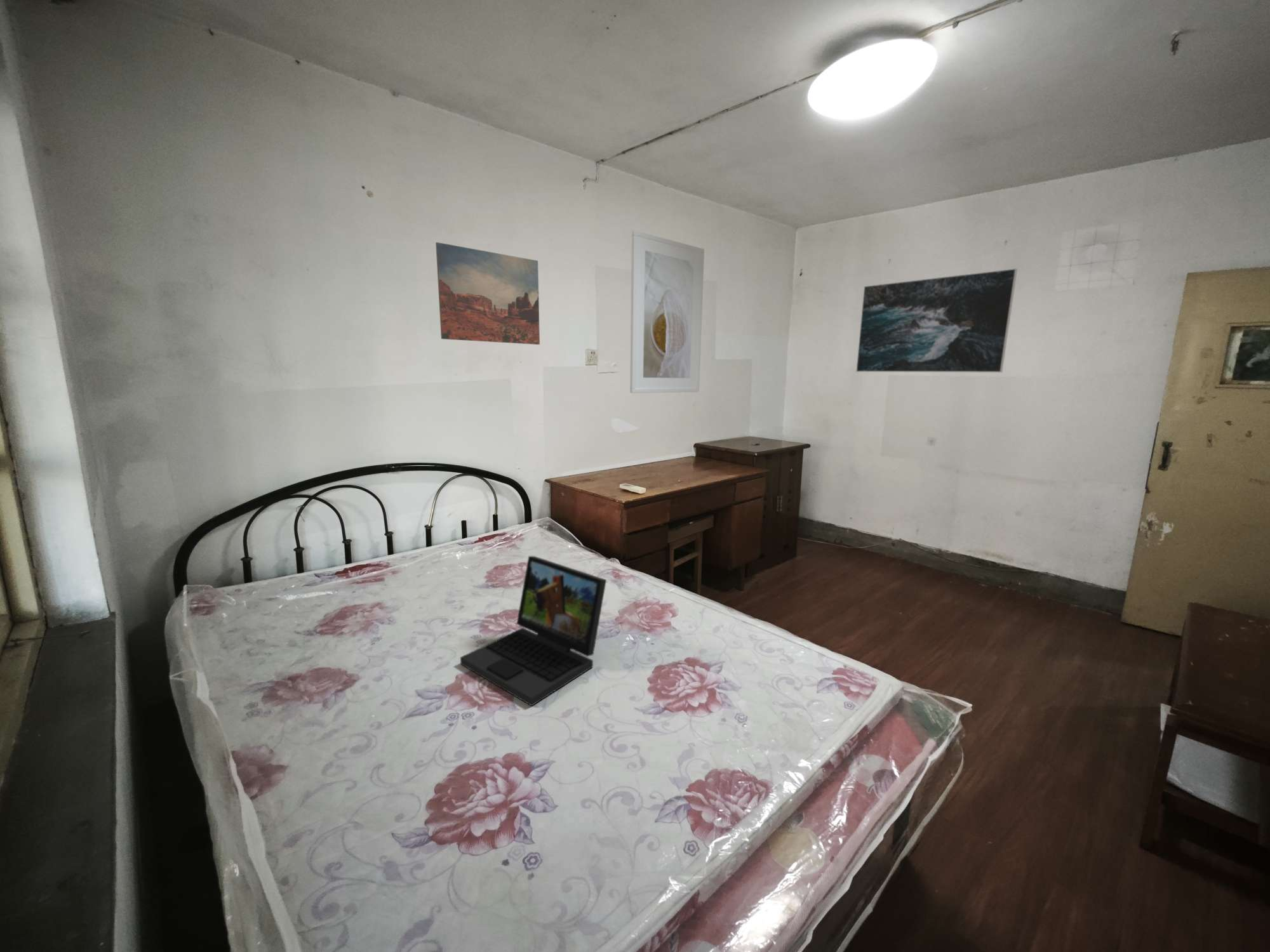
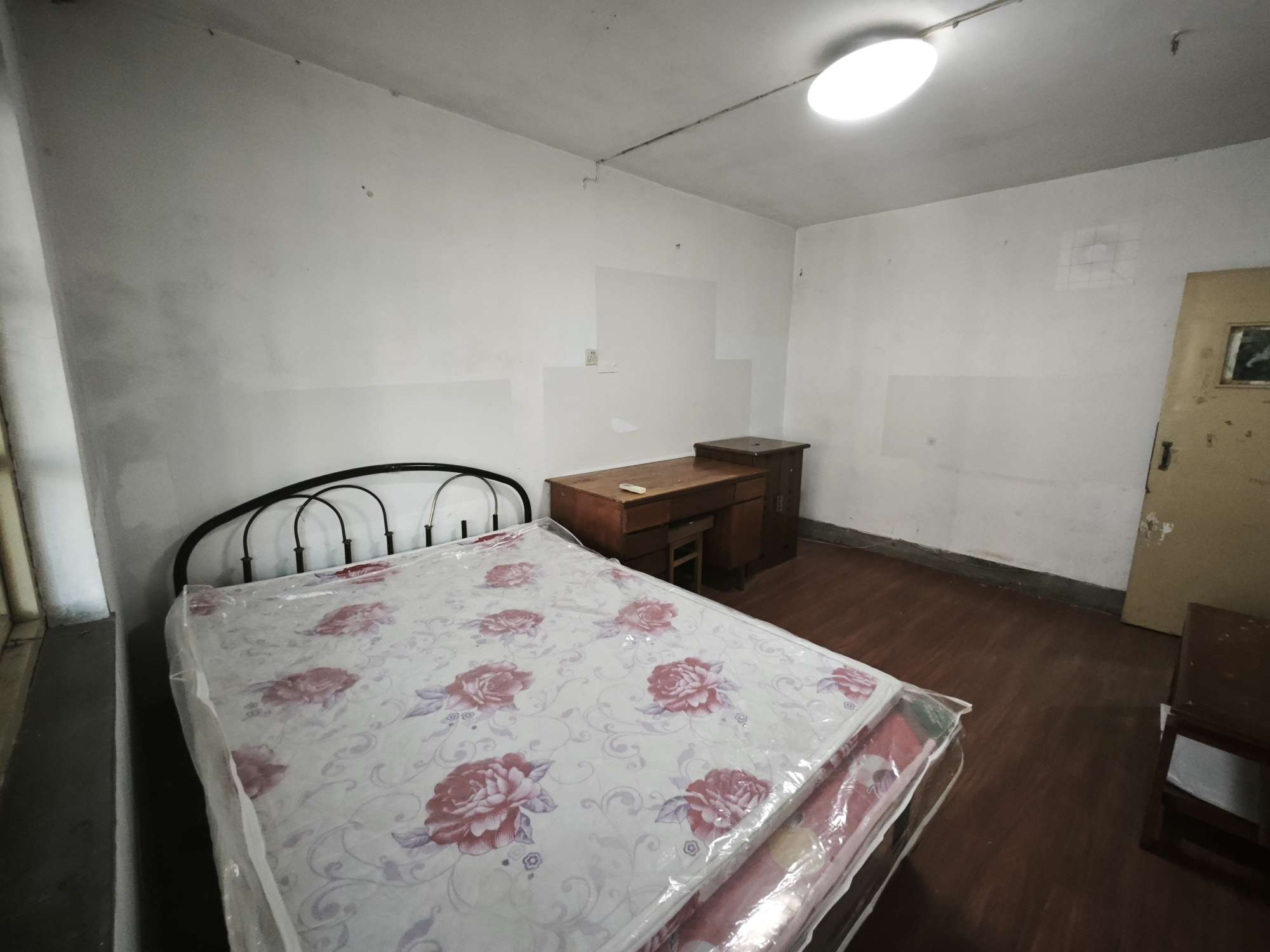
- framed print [855,268,1018,373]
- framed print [629,230,705,393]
- laptop [460,555,607,707]
- wall art [435,242,540,345]
